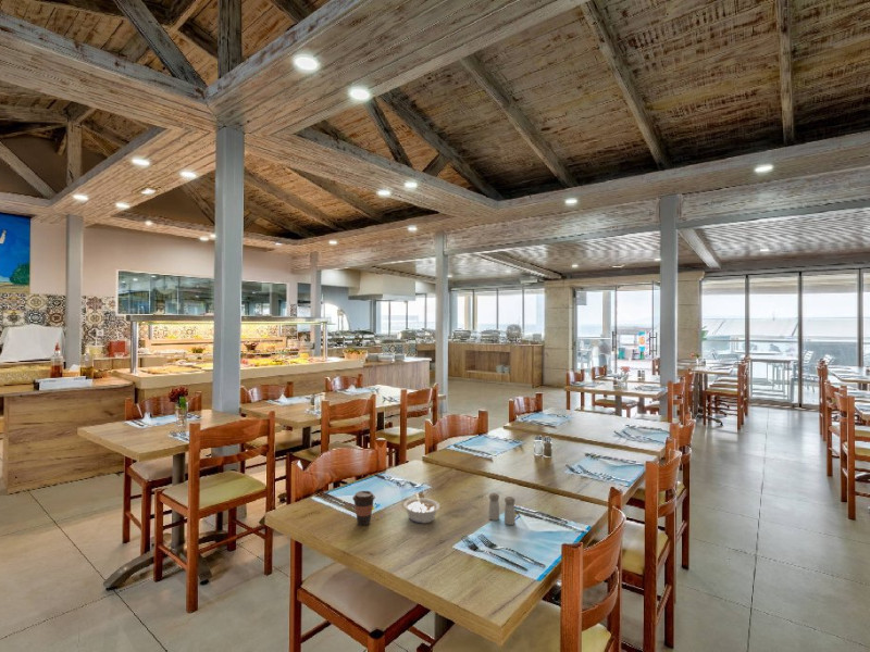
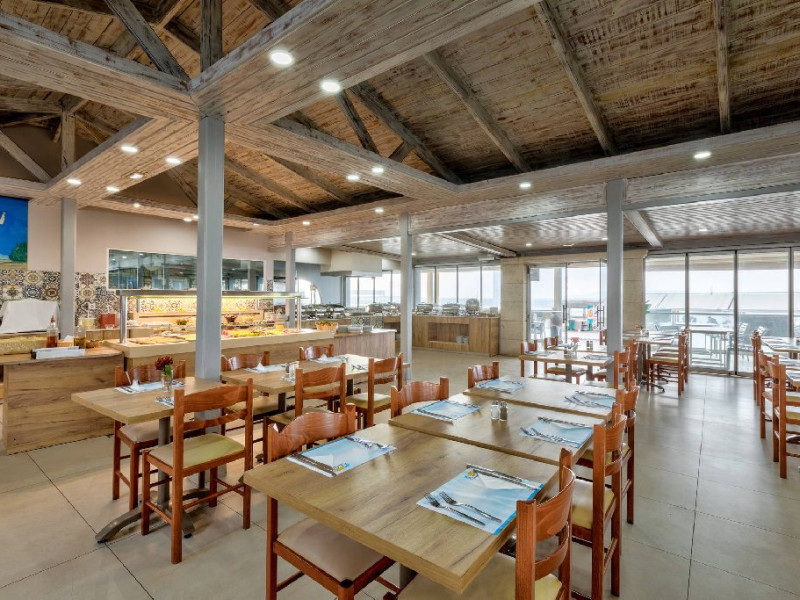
- legume [402,491,440,525]
- coffee cup [351,490,376,526]
- salt and pepper shaker [488,491,517,526]
